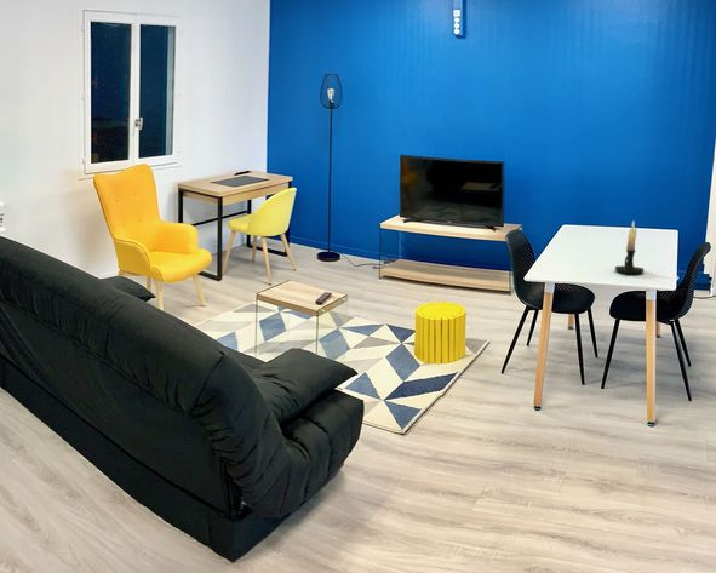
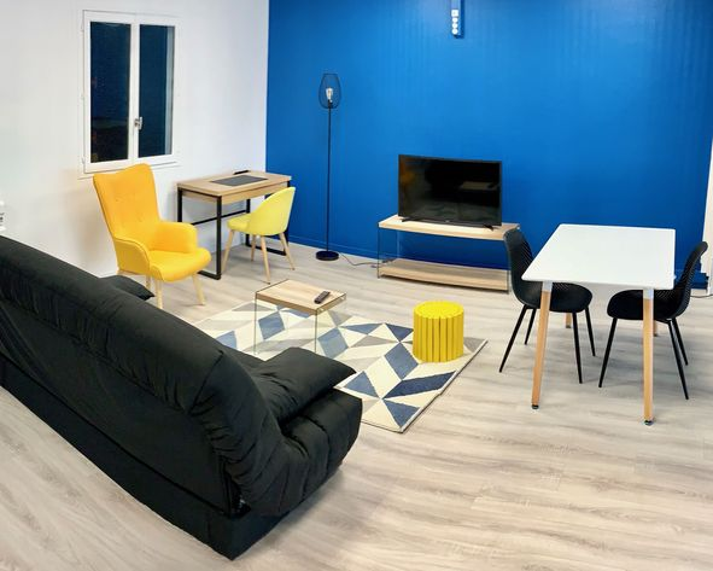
- candle holder [614,220,645,275]
